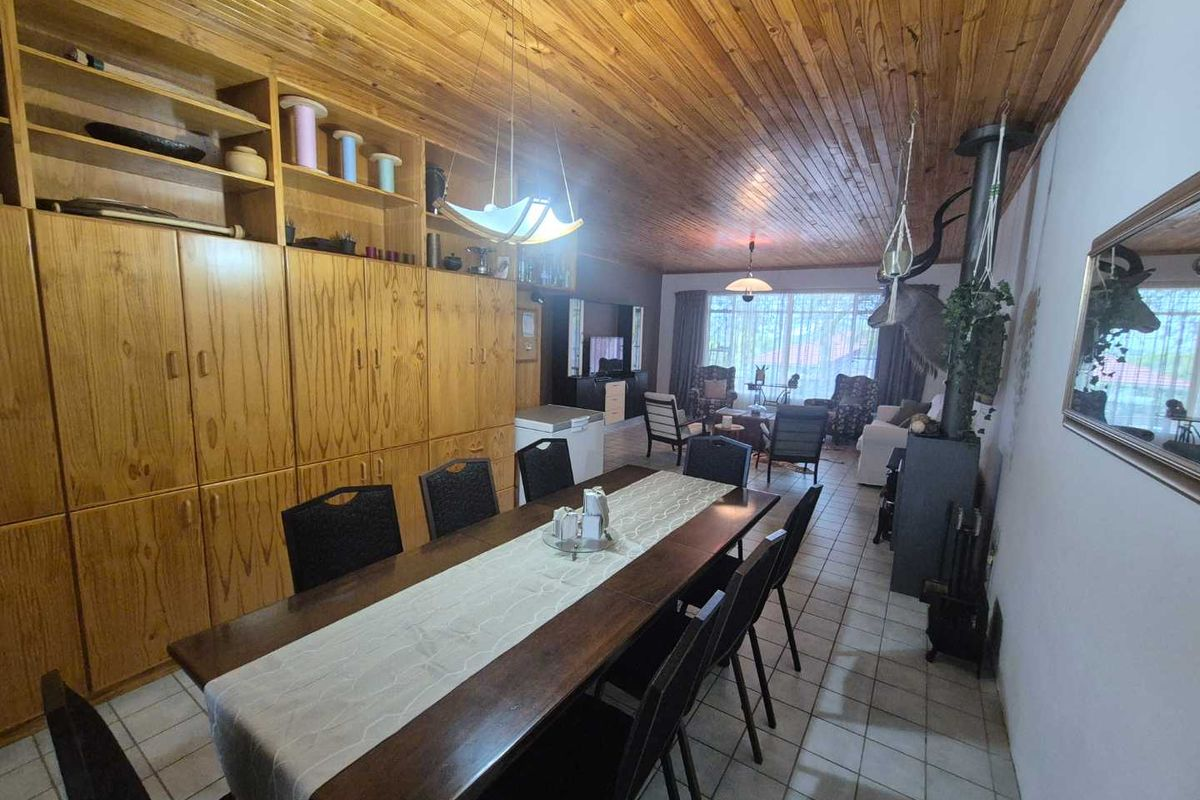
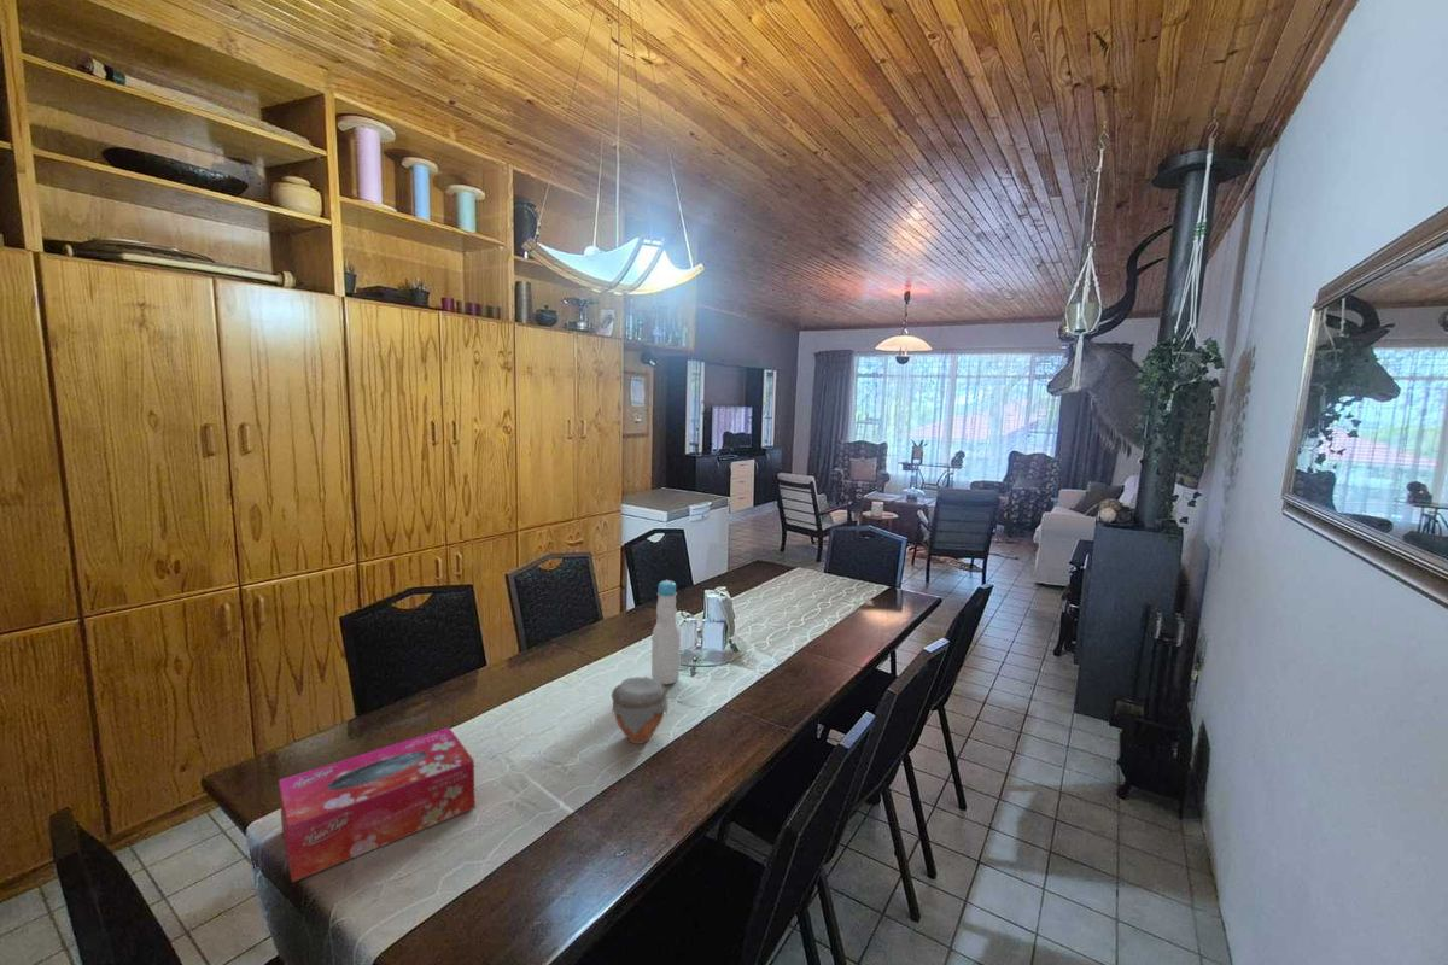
+ tissue box [278,726,477,883]
+ jar [611,676,668,745]
+ bottle [650,579,682,686]
